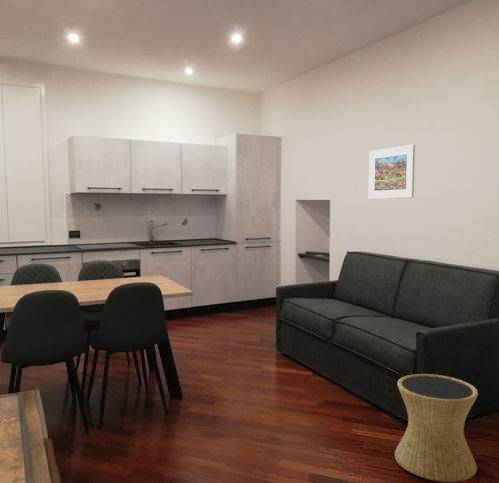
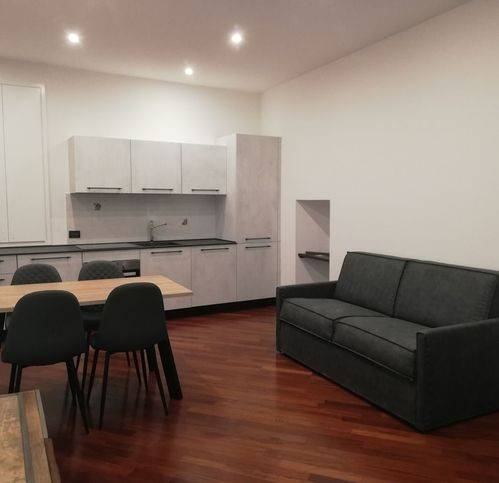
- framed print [368,143,416,200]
- side table [394,373,479,483]
